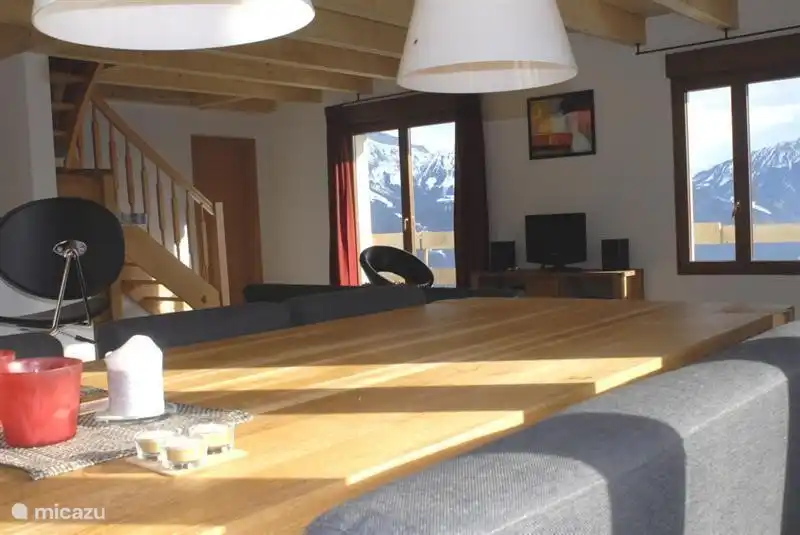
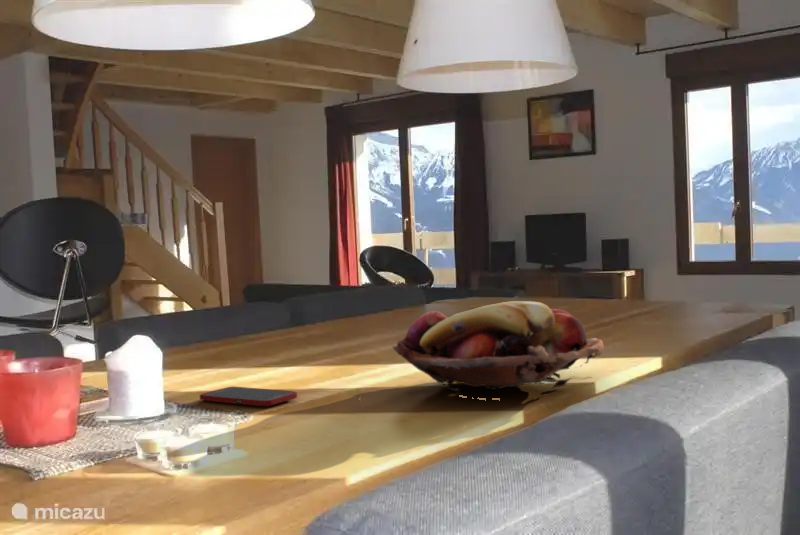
+ cell phone [199,386,298,407]
+ fruit basket [392,300,605,401]
